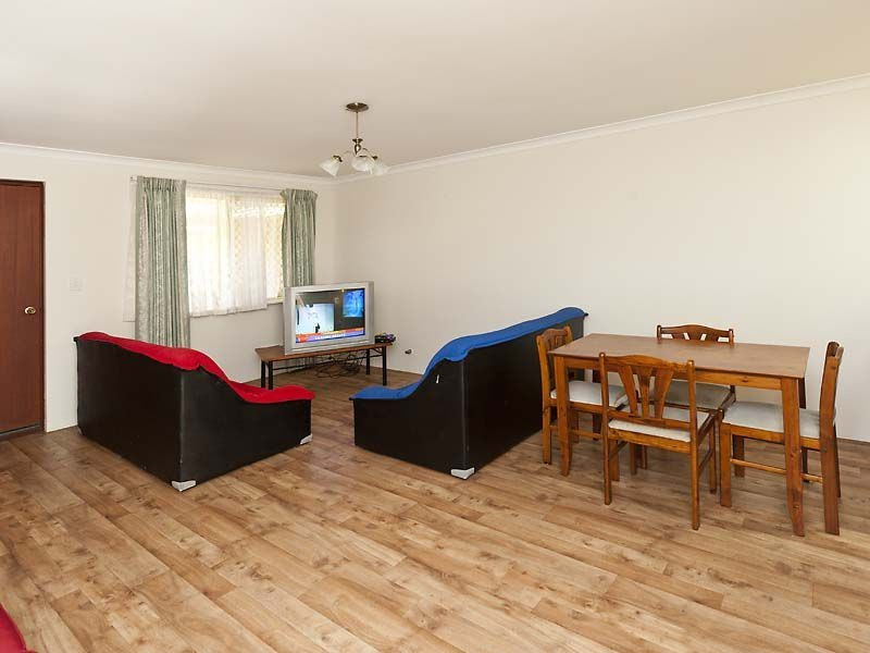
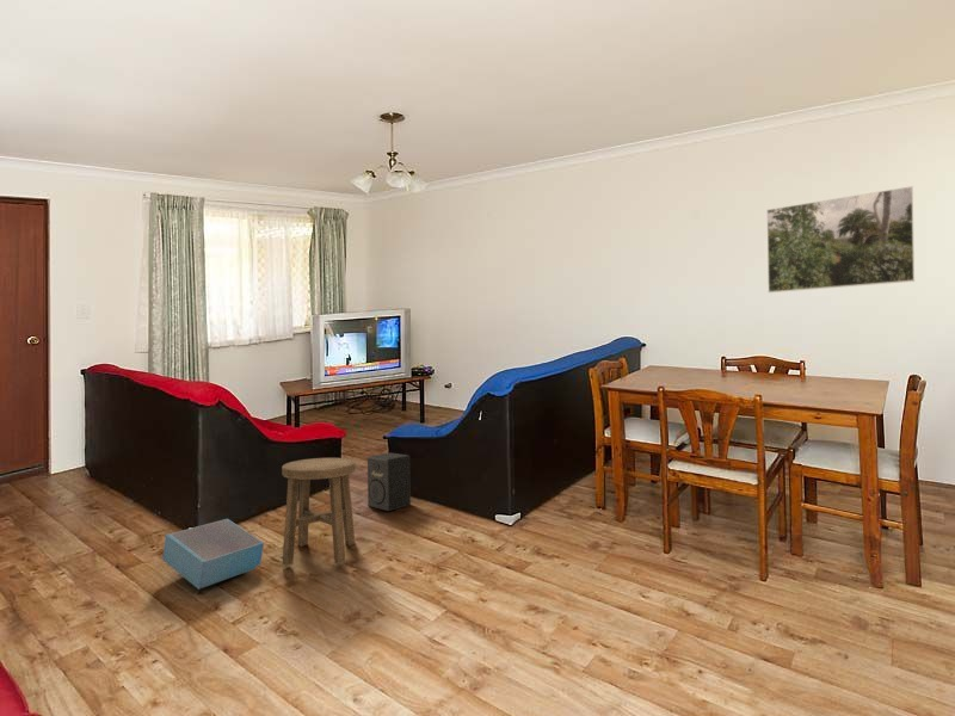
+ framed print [765,185,916,294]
+ storage bin [161,518,265,591]
+ stool [281,457,357,567]
+ speaker [366,451,412,512]
